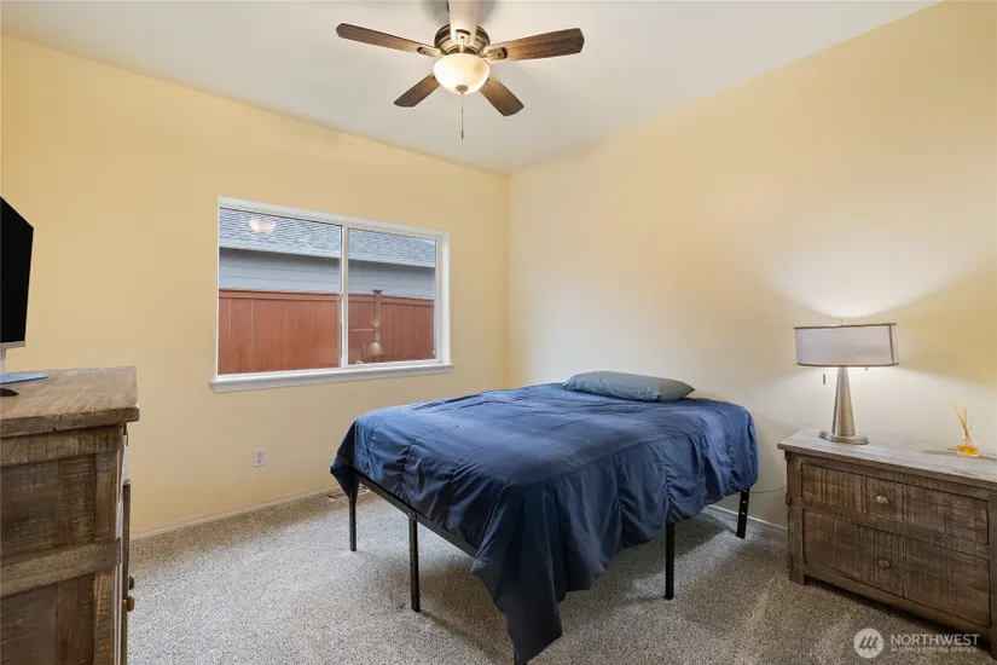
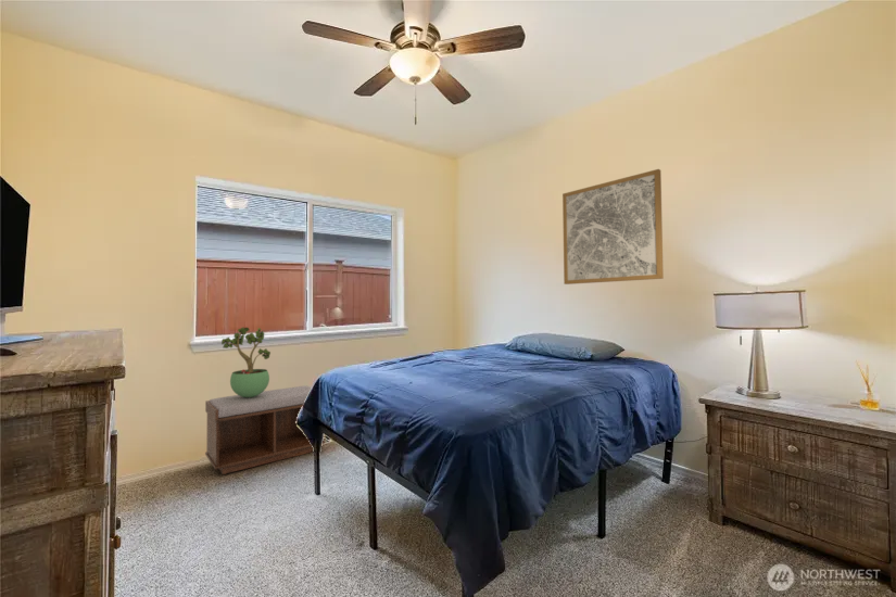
+ wall art [561,168,665,285]
+ bench [204,384,326,475]
+ potted plant [220,327,272,397]
